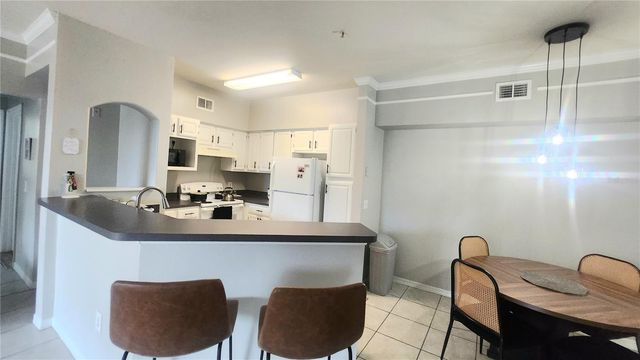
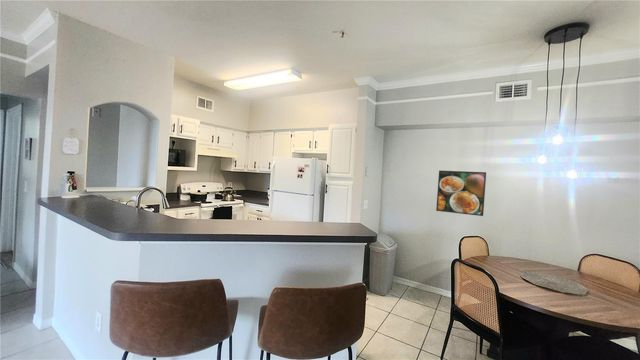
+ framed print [435,170,487,217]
